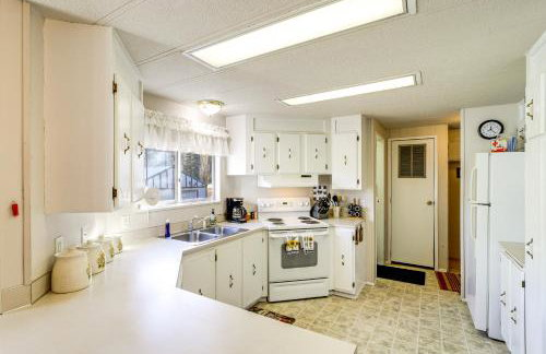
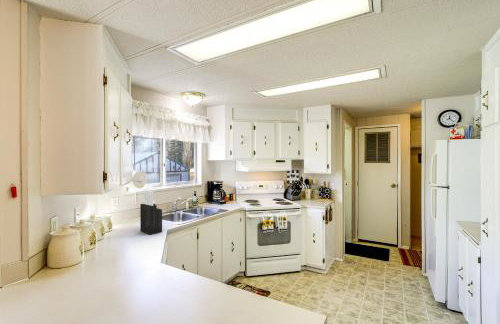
+ knife block [139,189,163,236]
